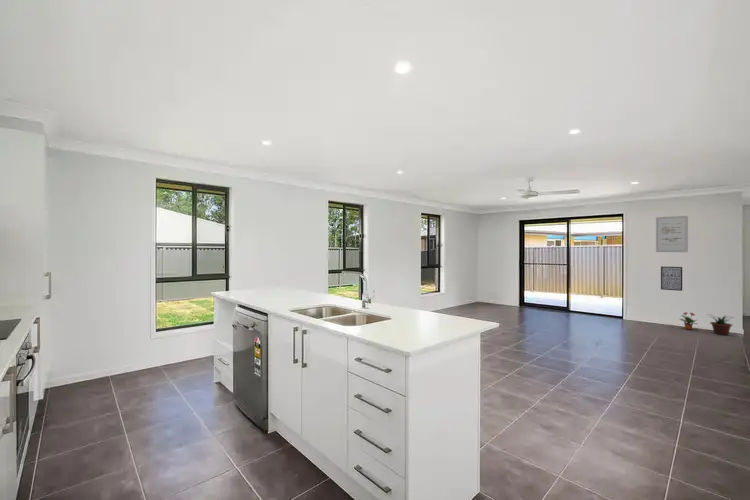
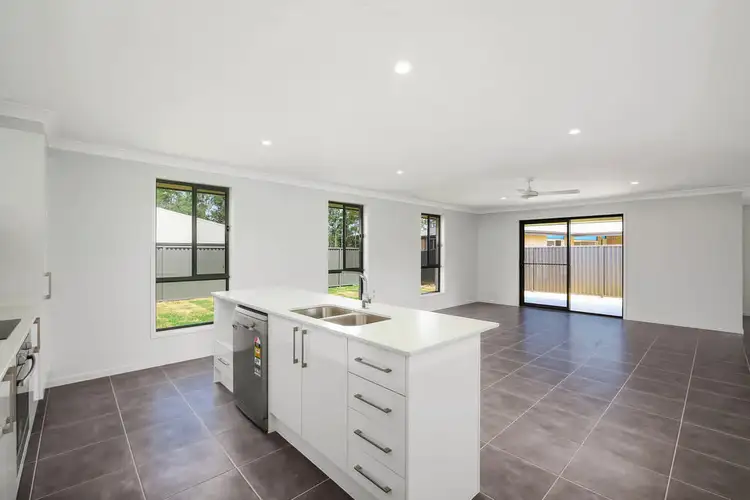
- potted plant [706,313,736,336]
- wall art [660,265,683,292]
- potted plant [678,311,698,331]
- wall art [655,215,689,253]
